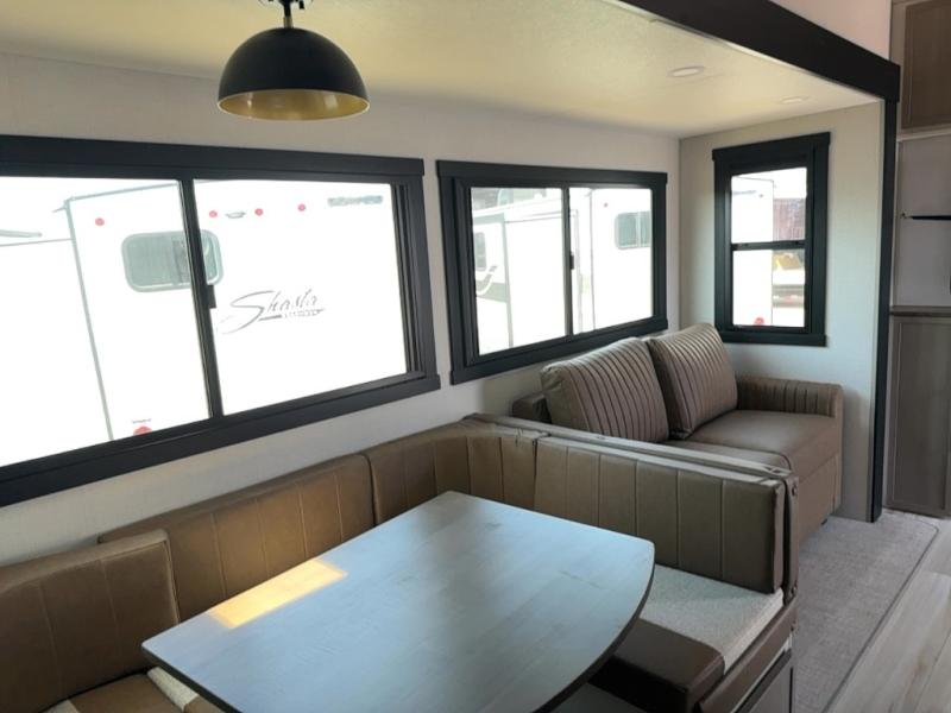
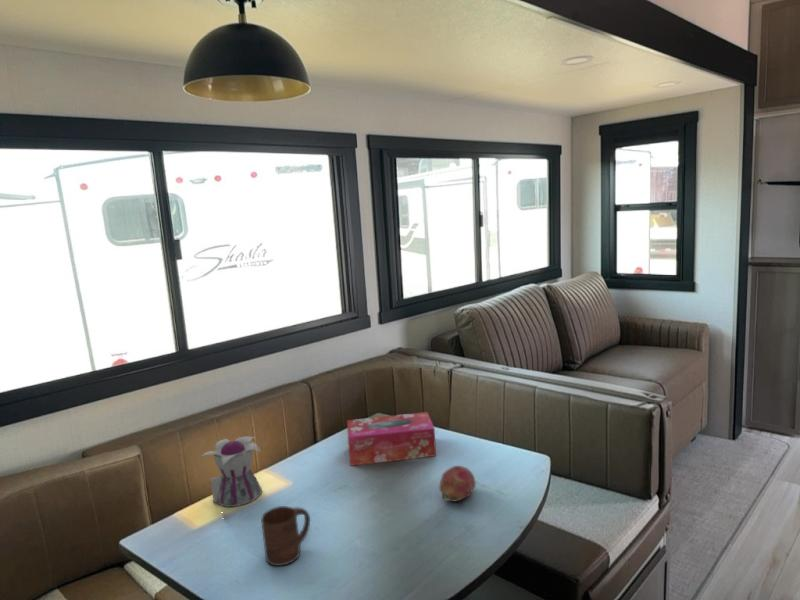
+ tissue box [346,411,437,467]
+ cup [260,505,311,567]
+ fruit [438,465,477,502]
+ teapot [200,435,263,517]
